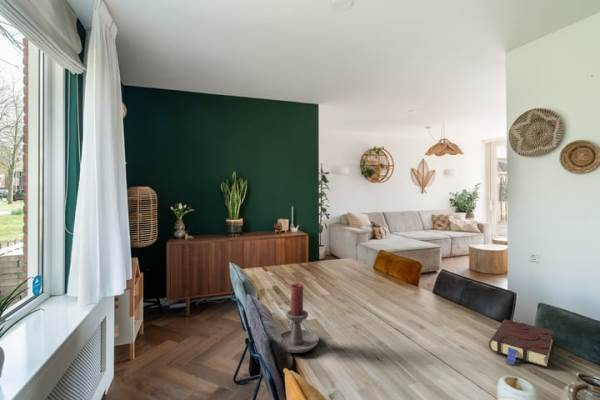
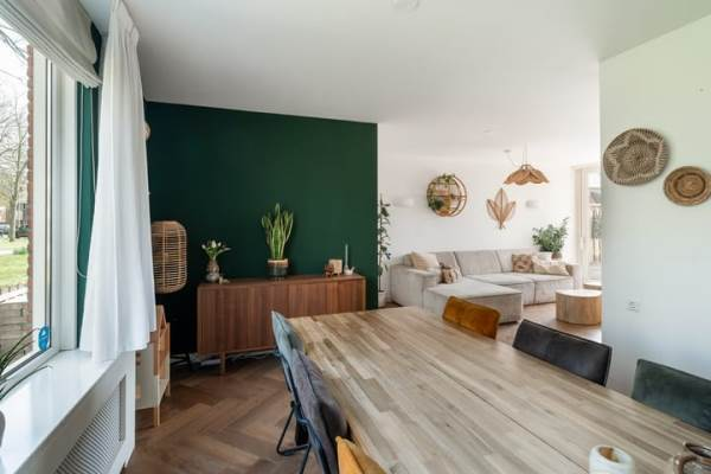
- candle holder [279,282,320,354]
- book [488,319,554,369]
